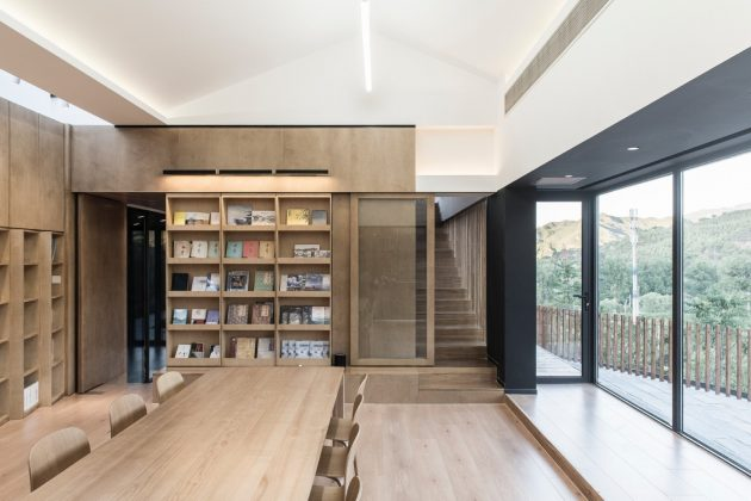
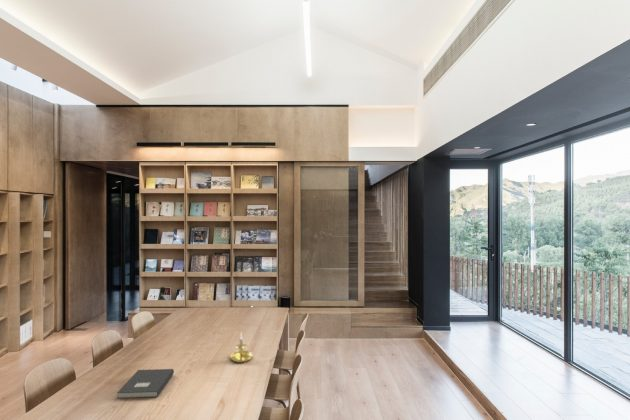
+ candle holder [229,331,253,364]
+ book [116,368,175,399]
